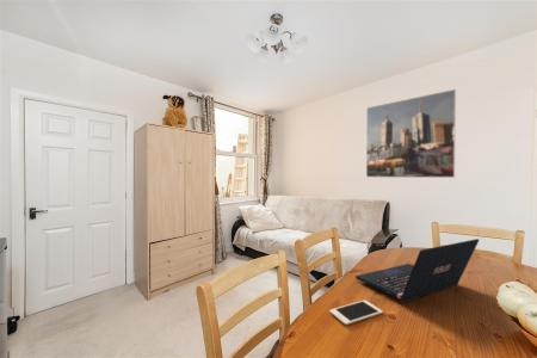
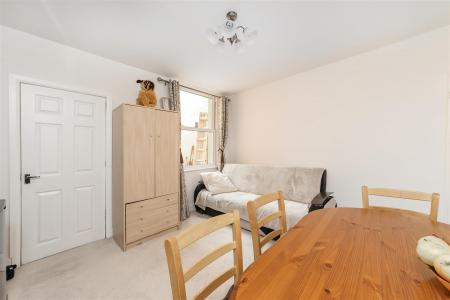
- cell phone [328,300,384,326]
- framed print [365,88,457,179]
- laptop [354,237,480,304]
